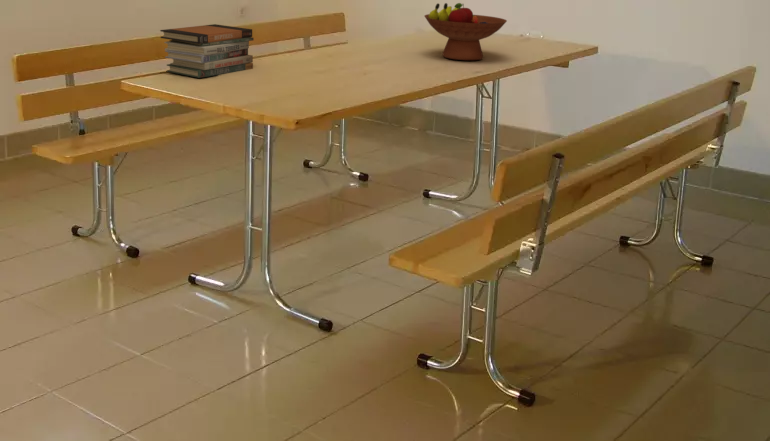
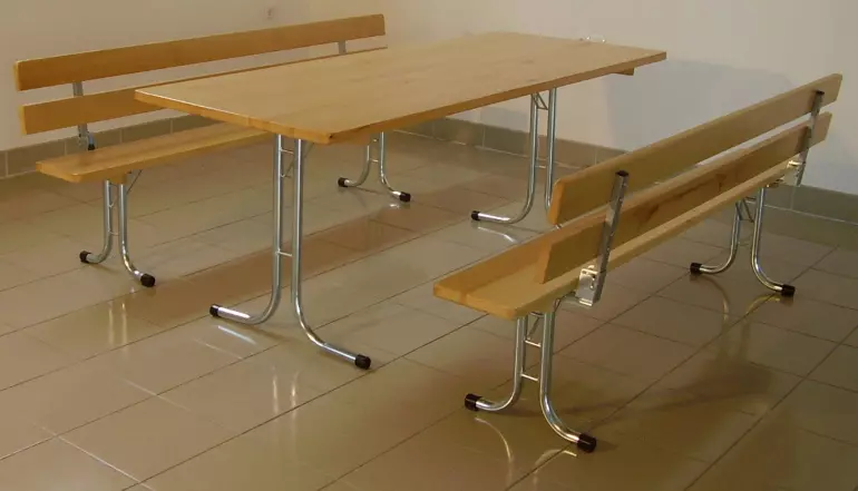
- book stack [159,23,255,79]
- fruit bowl [424,2,508,61]
